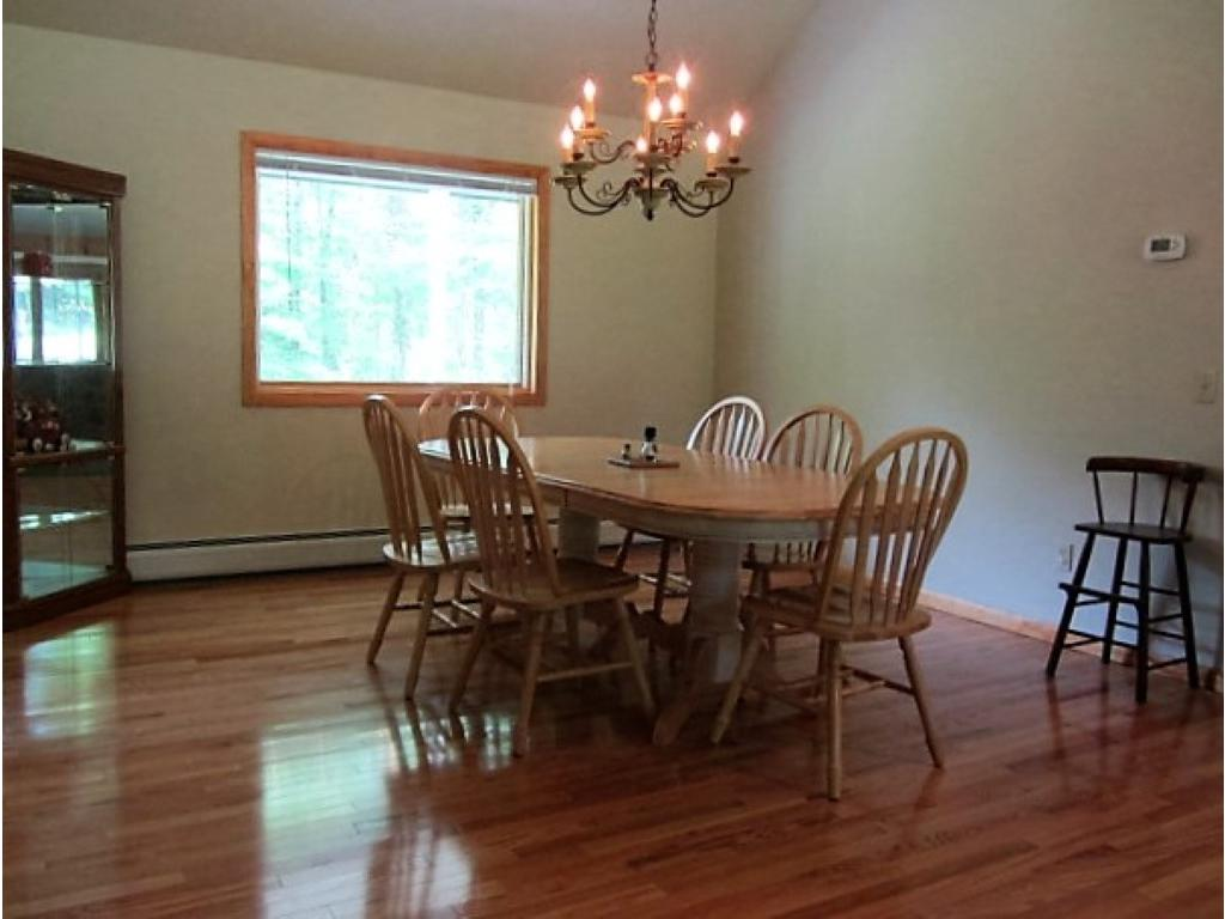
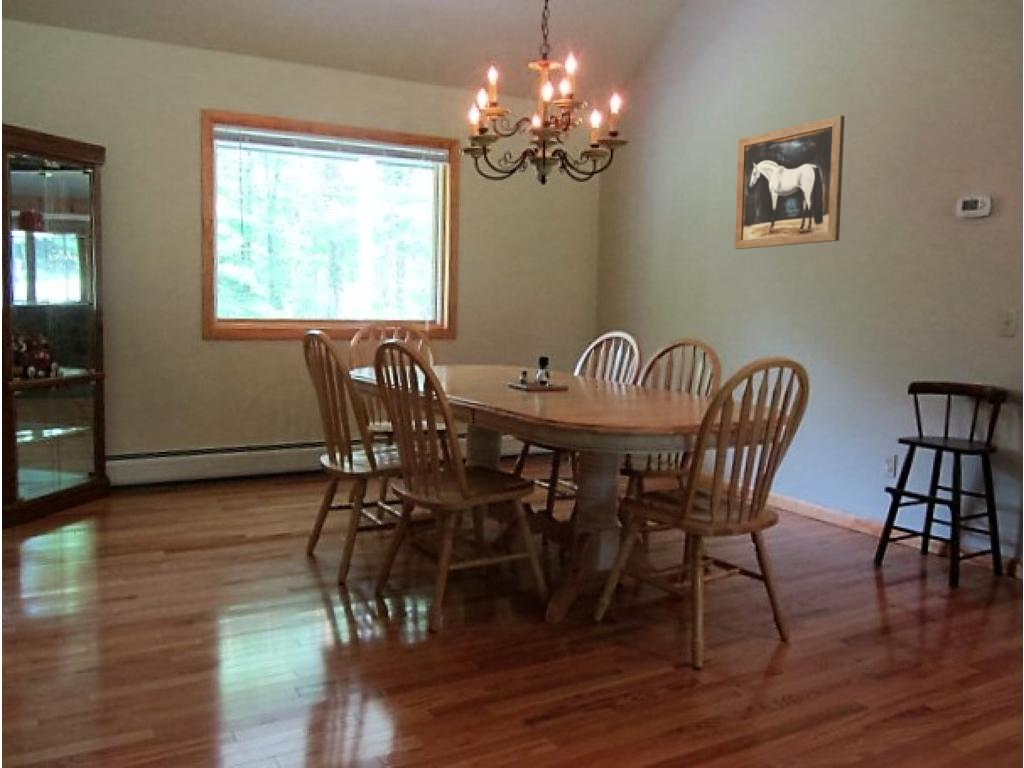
+ wall art [734,114,846,250]
